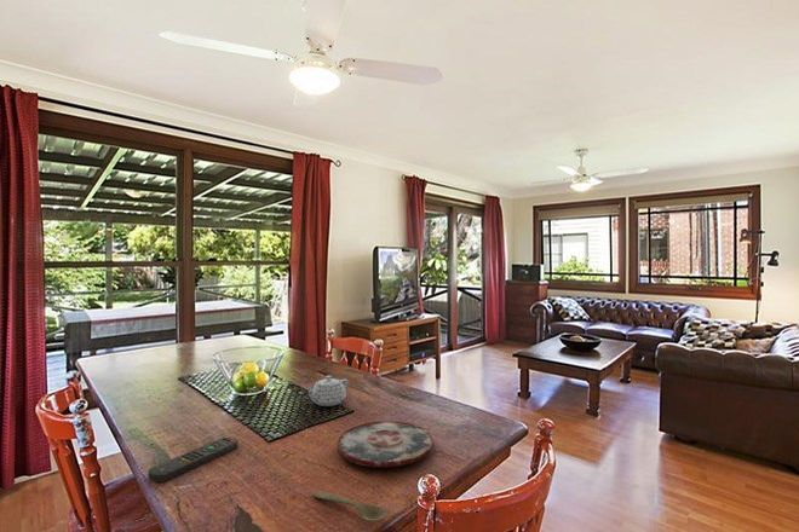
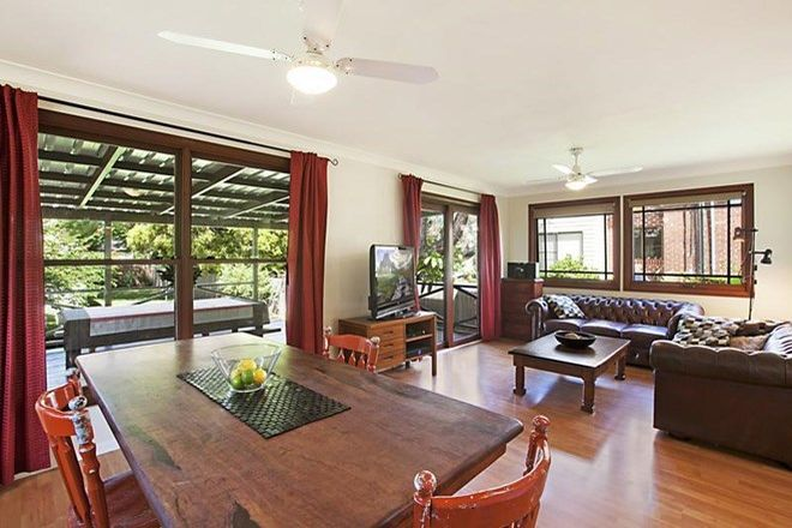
- teapot [304,375,350,407]
- remote control [148,436,240,482]
- plate [337,420,435,469]
- spoon [312,491,389,522]
